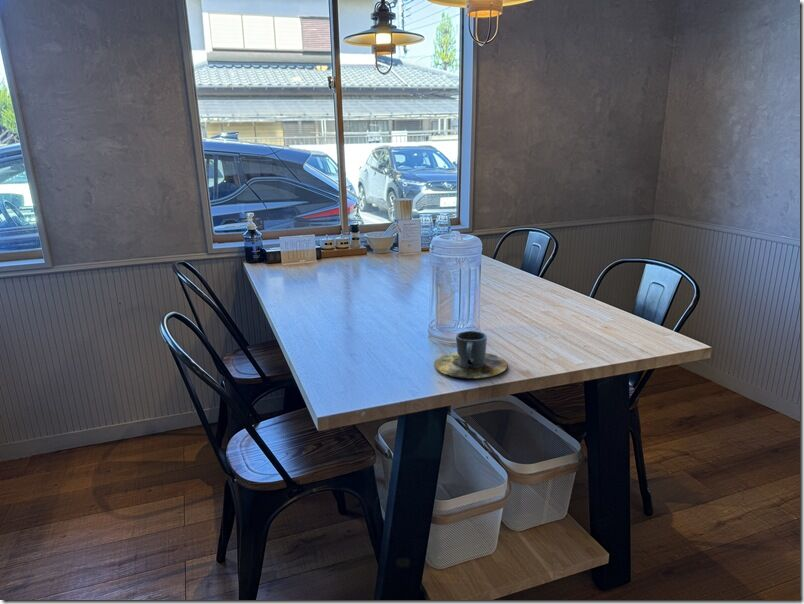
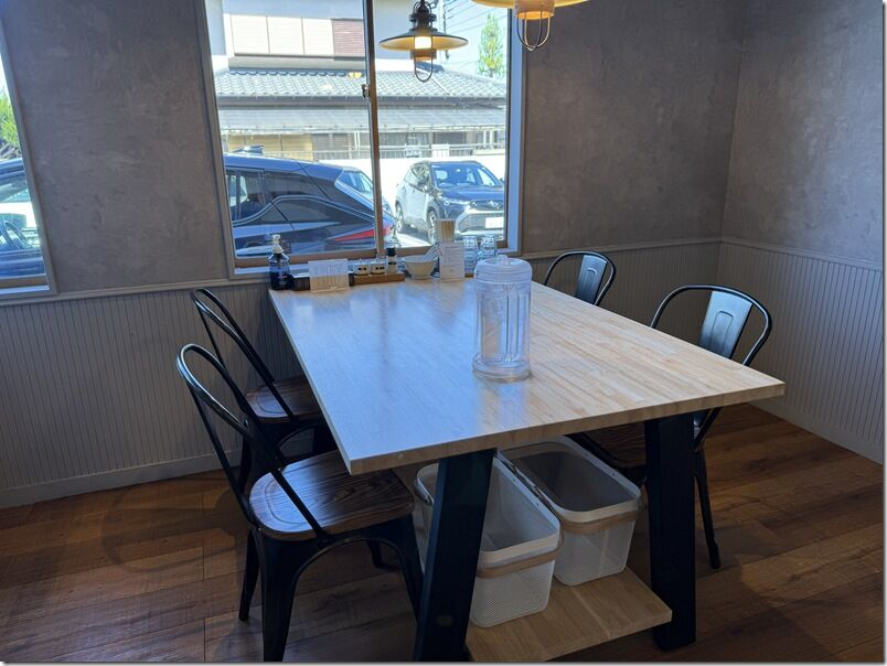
- cup [433,330,508,379]
